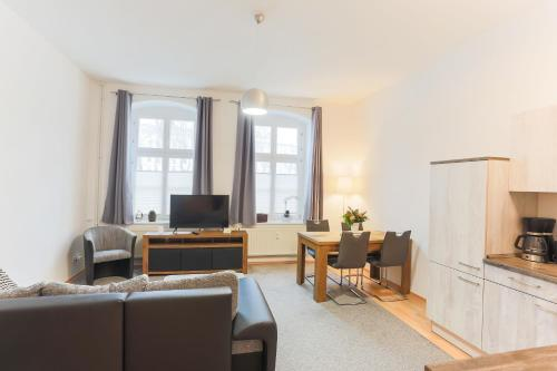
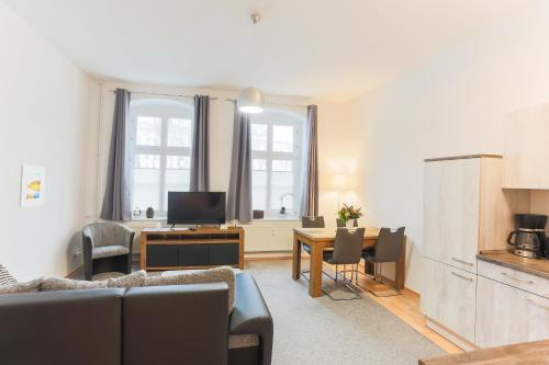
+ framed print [19,163,46,208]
